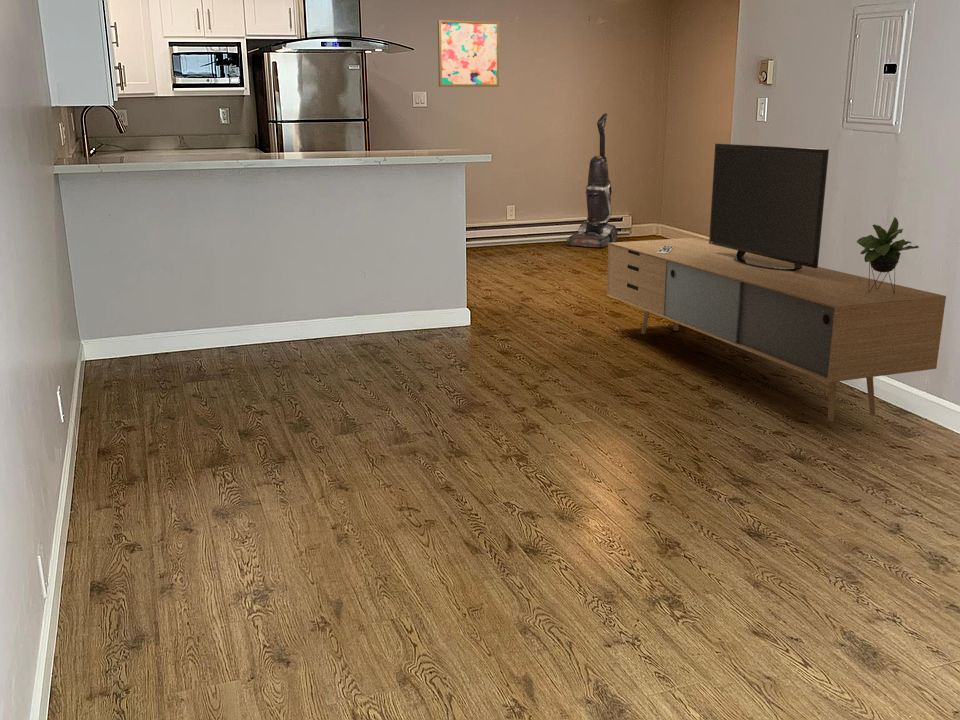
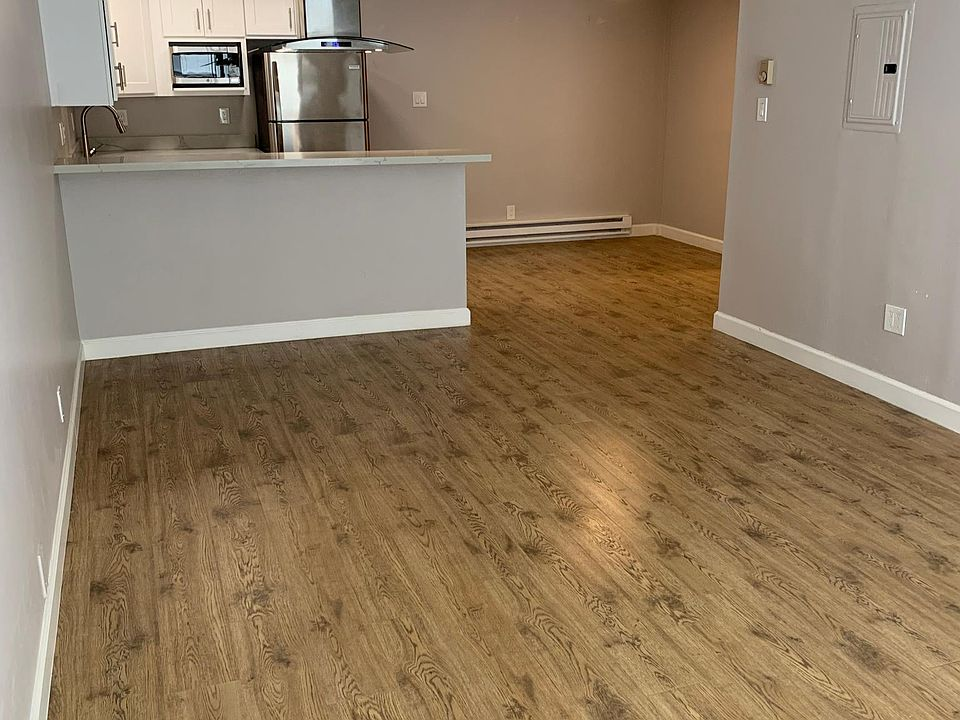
- wall art [437,19,500,88]
- vacuum cleaner [565,112,619,248]
- media console [606,143,947,422]
